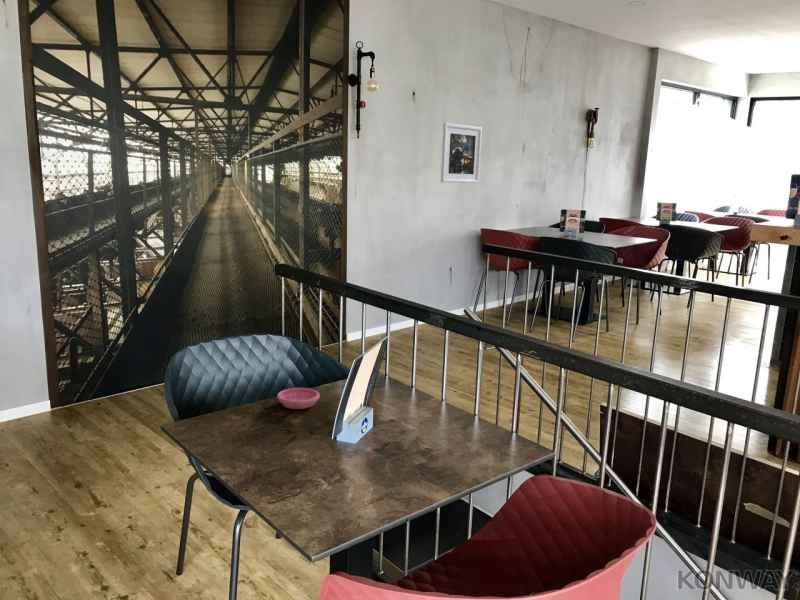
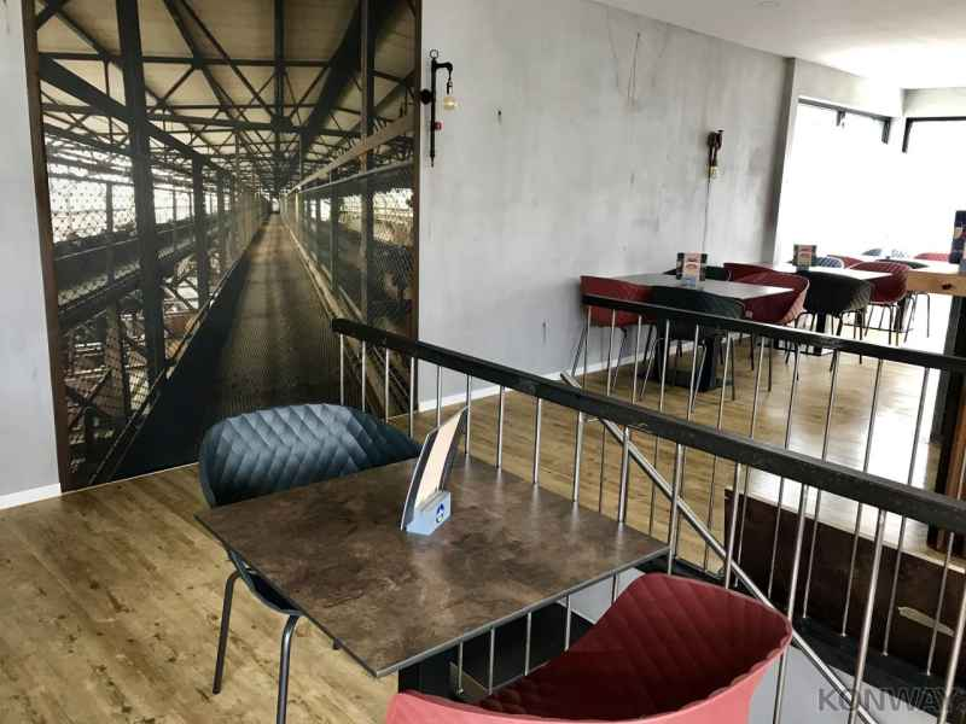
- saucer [276,387,321,410]
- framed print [440,122,483,184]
